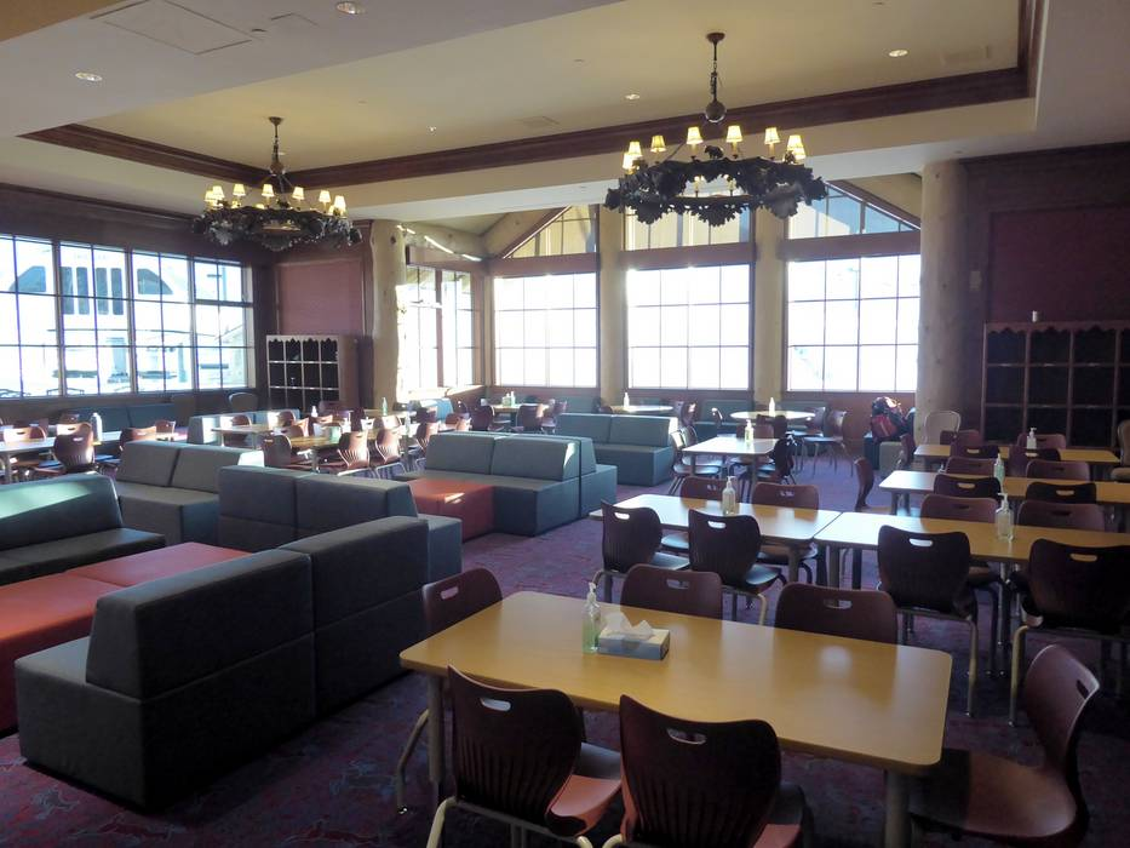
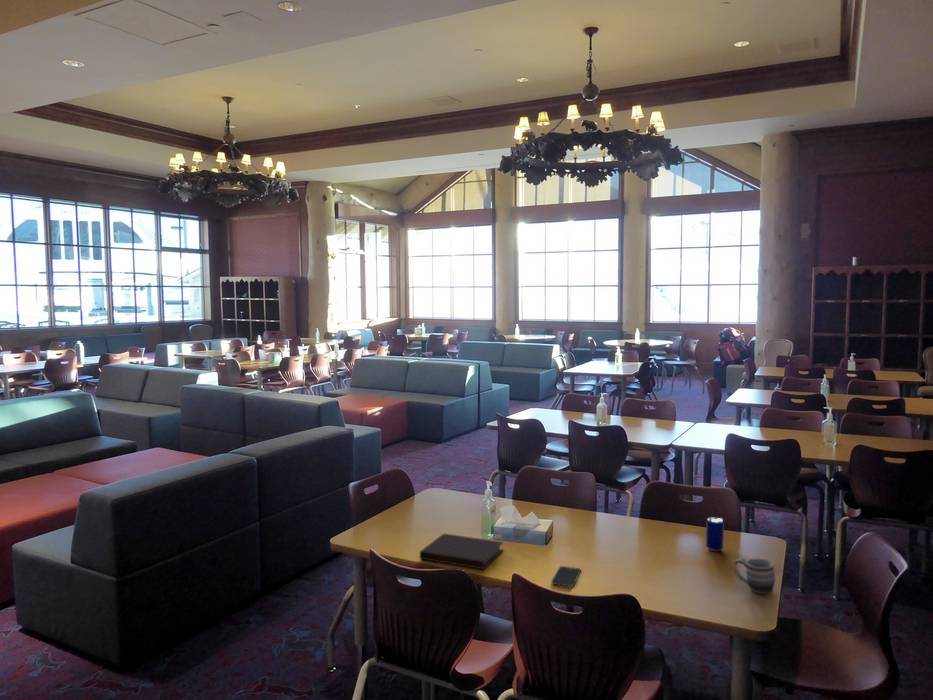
+ mug [734,557,776,595]
+ beer can [705,516,725,552]
+ smartphone [550,565,582,588]
+ notebook [419,533,505,570]
